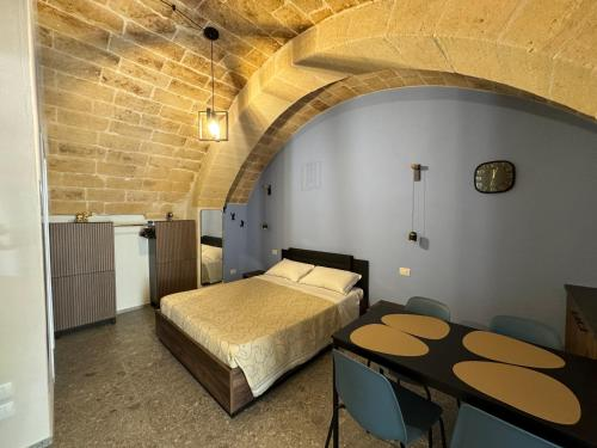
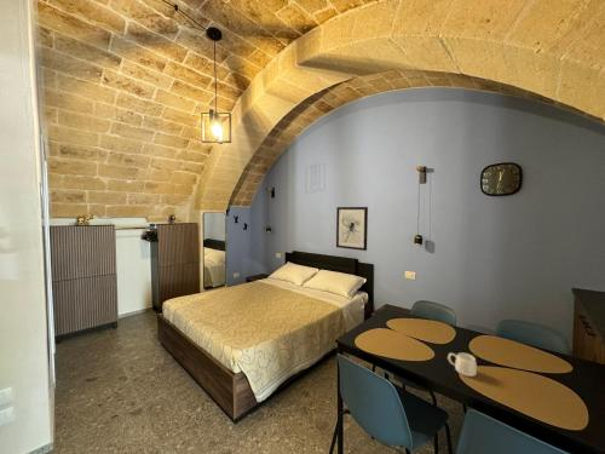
+ wall art [335,206,369,252]
+ mug [446,352,478,378]
